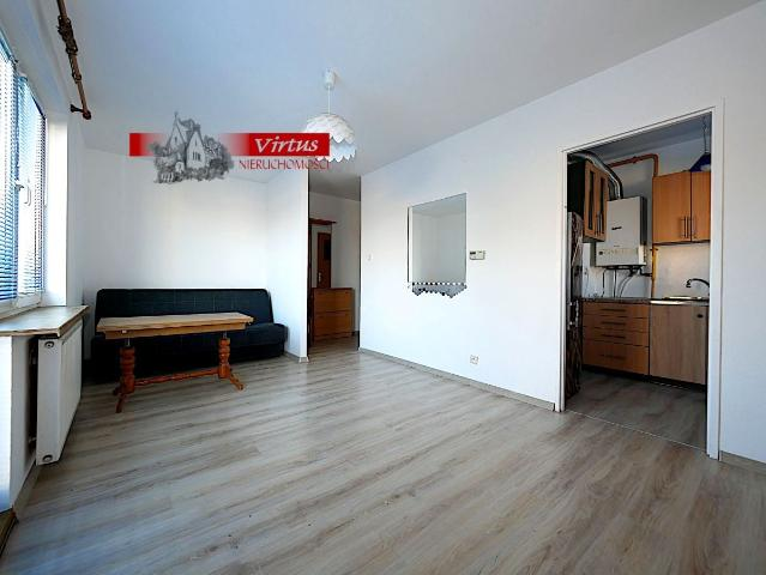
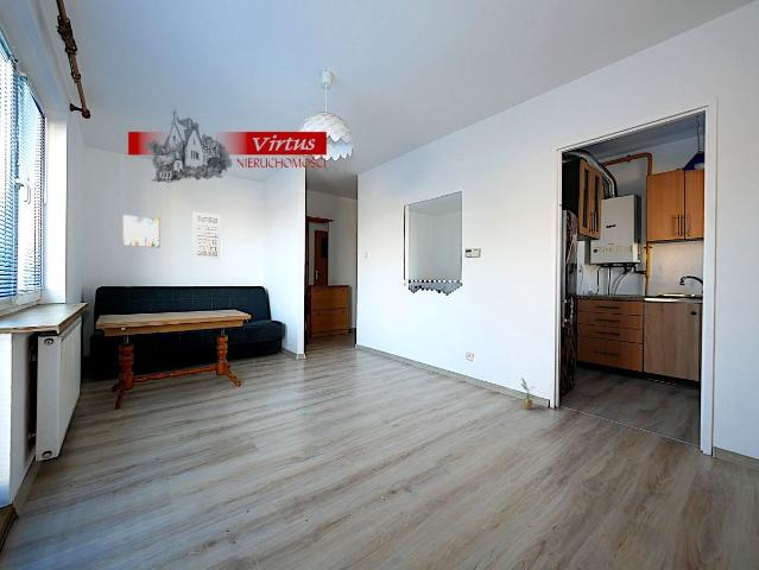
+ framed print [122,214,162,249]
+ potted plant [513,376,537,411]
+ wall art [191,211,223,261]
